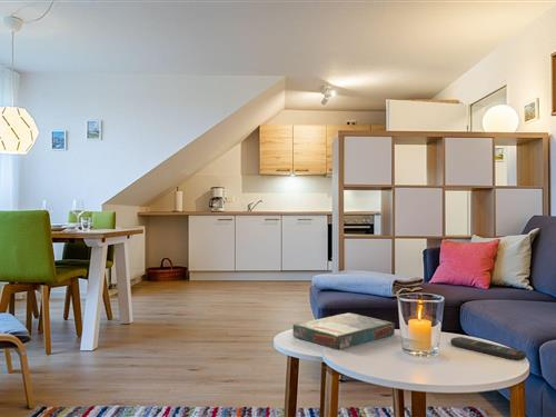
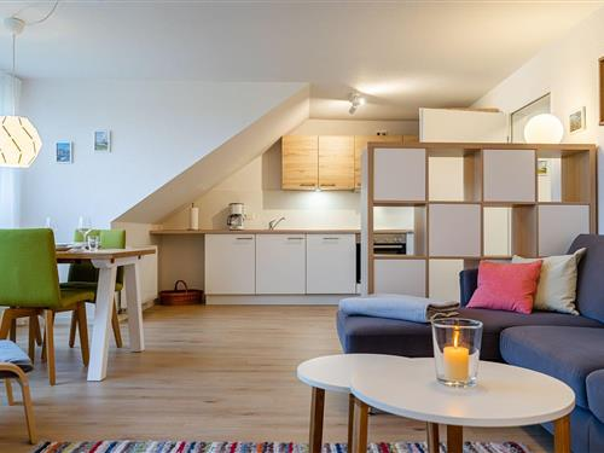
- board game [292,311,396,351]
- remote control [449,336,527,361]
